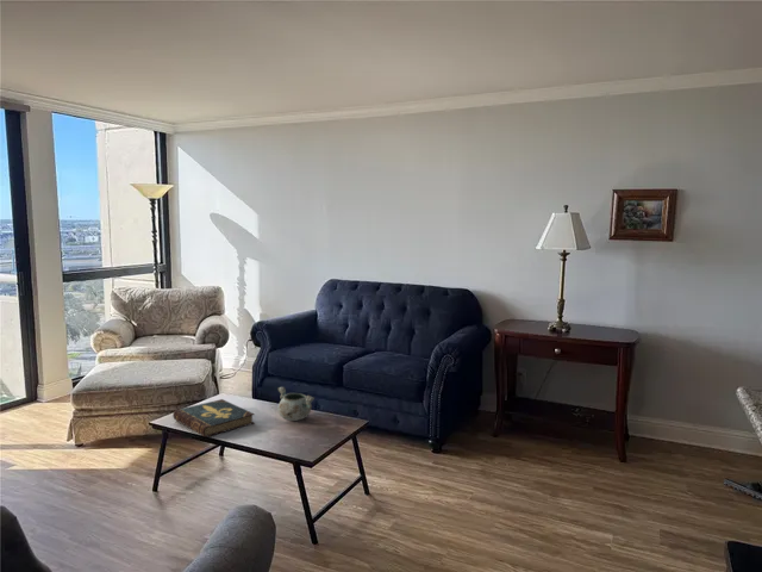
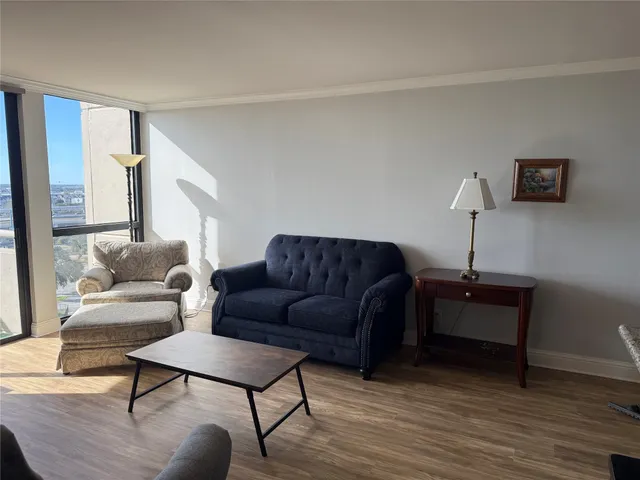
- book [171,398,256,439]
- decorative bowl [276,386,316,422]
